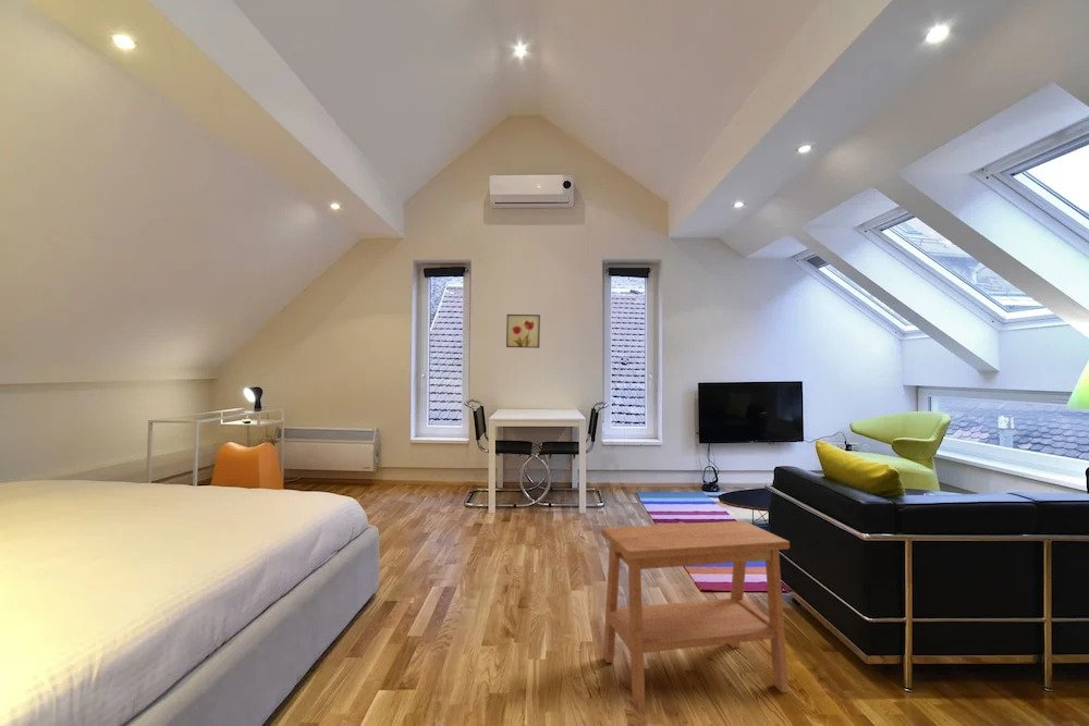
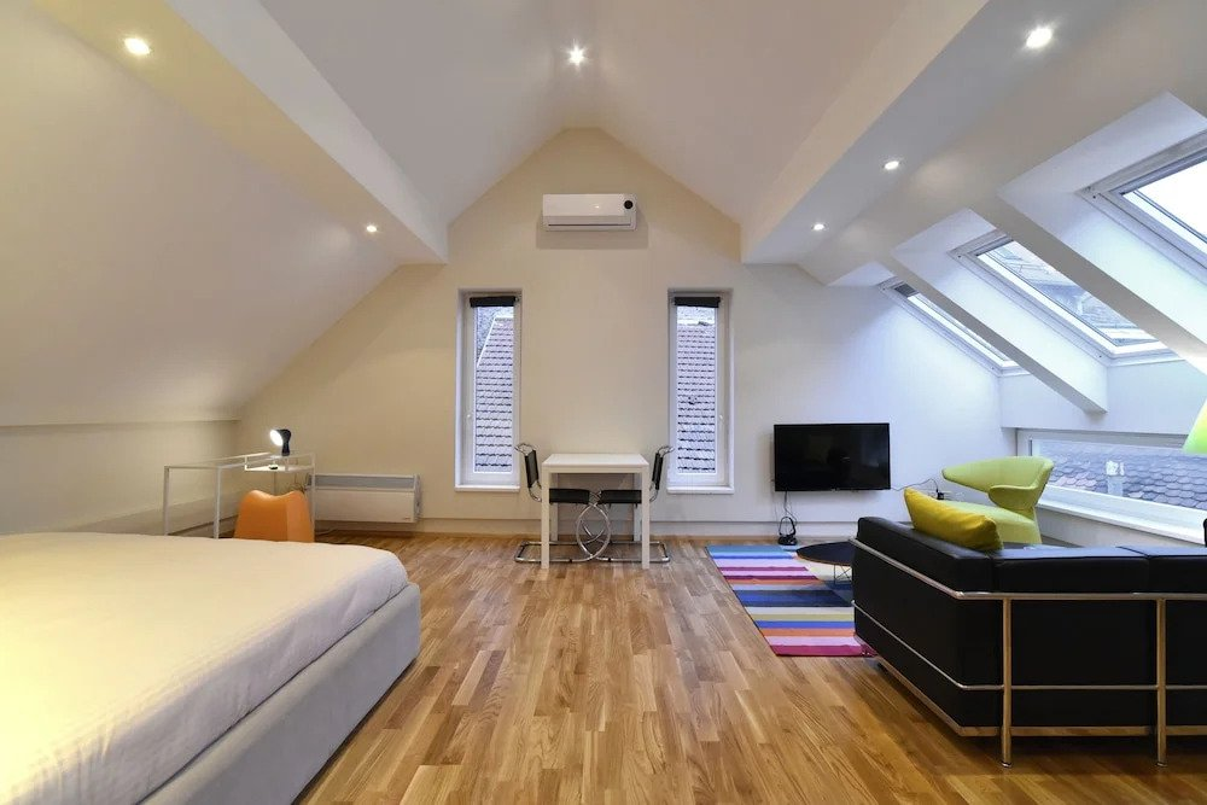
- side table [600,520,791,714]
- wall art [505,313,541,349]
